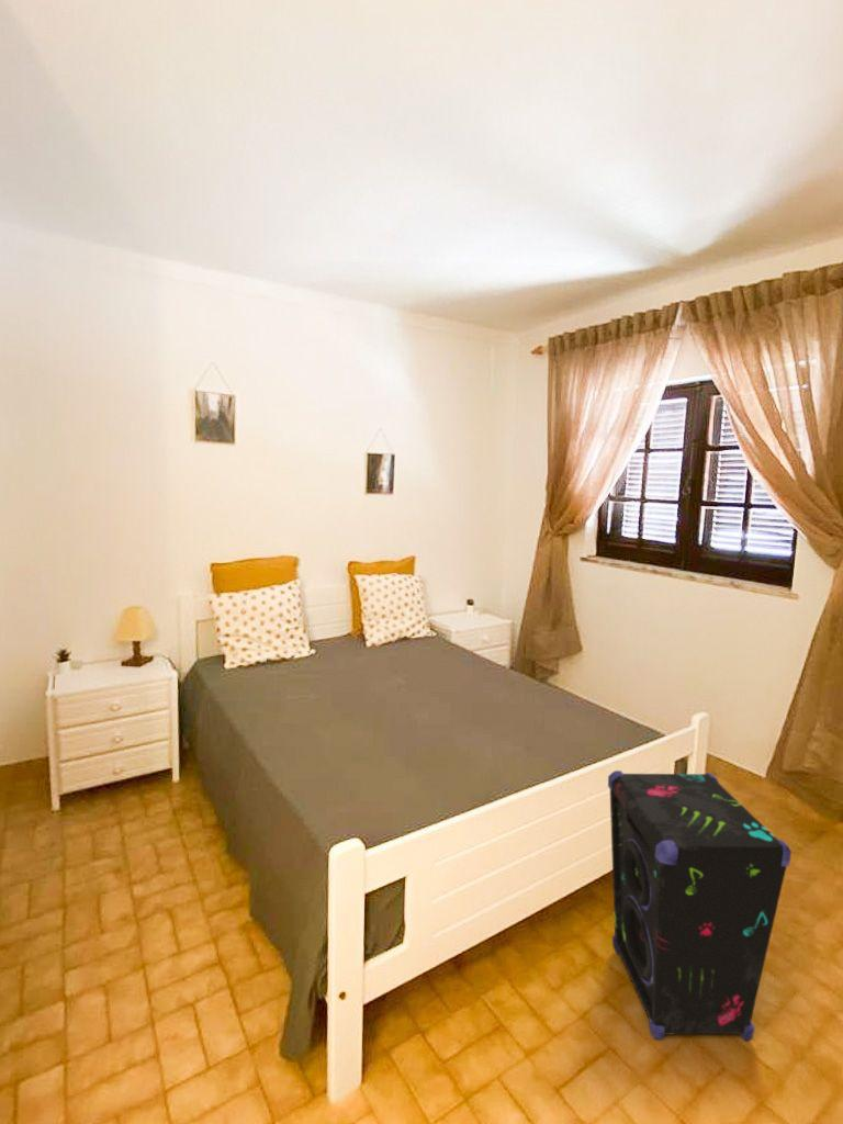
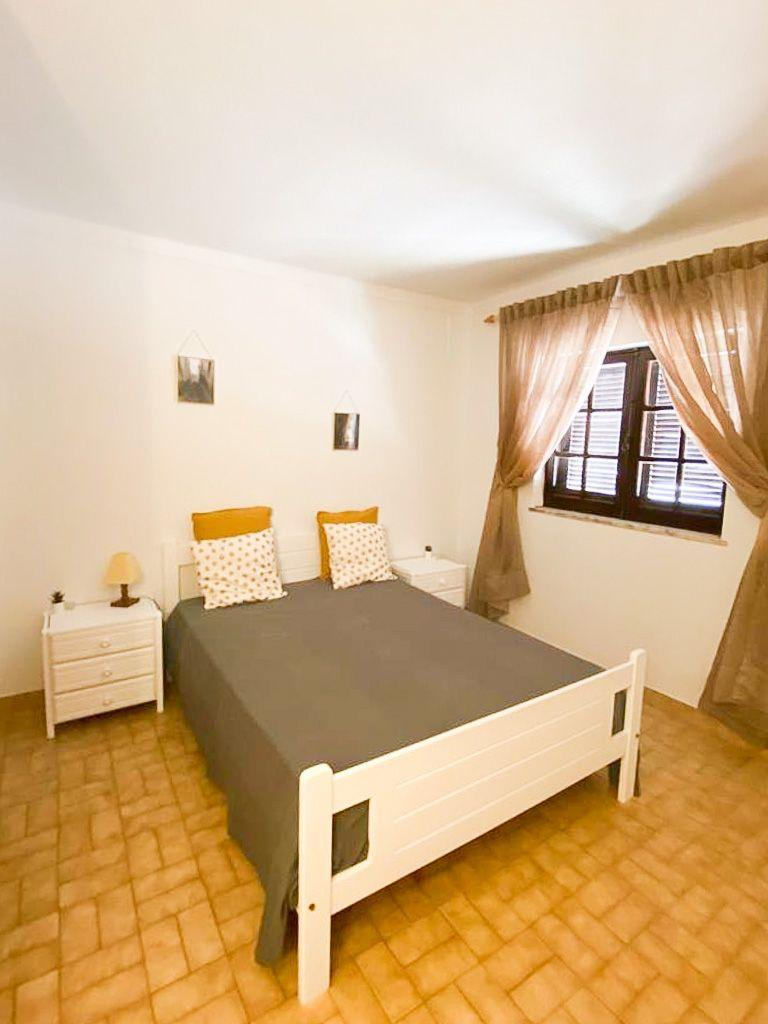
- speaker [607,769,793,1042]
